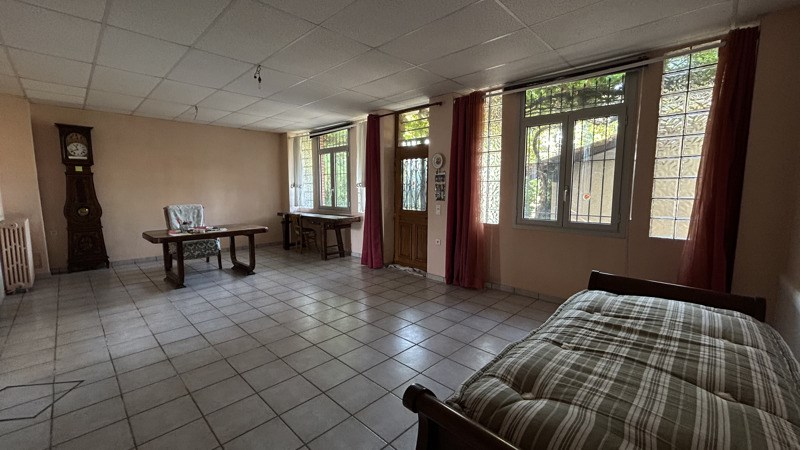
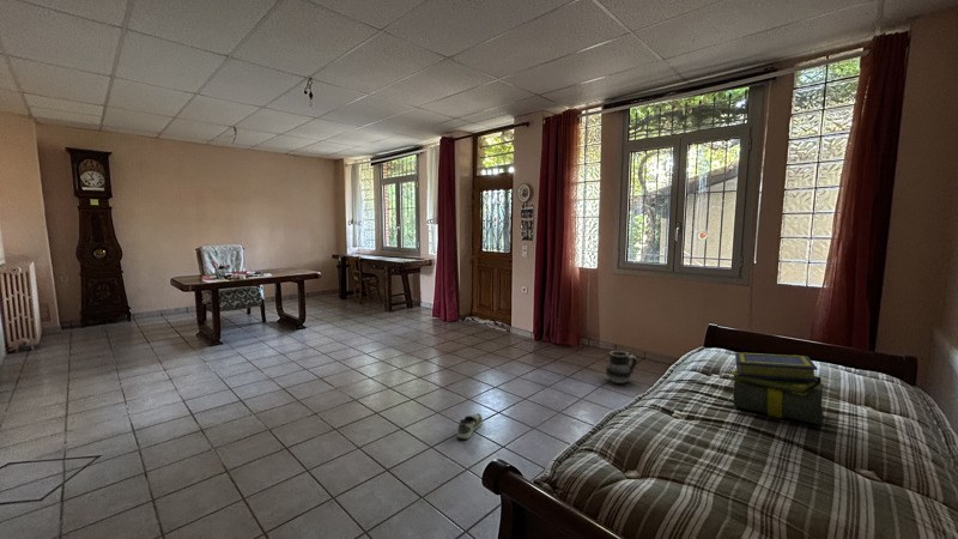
+ shoe [456,412,484,441]
+ stack of books [729,351,825,426]
+ ceramic jug [605,350,638,384]
